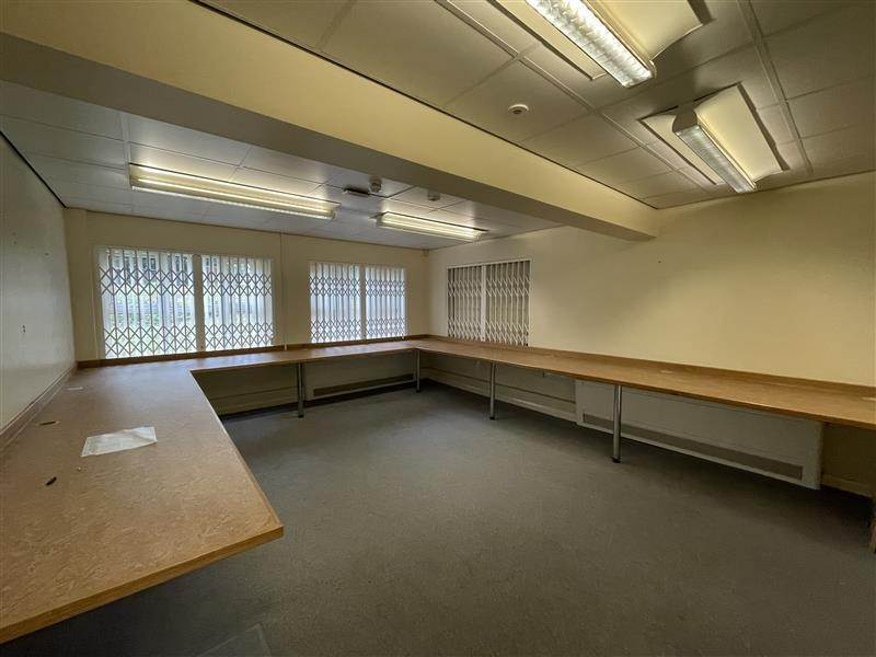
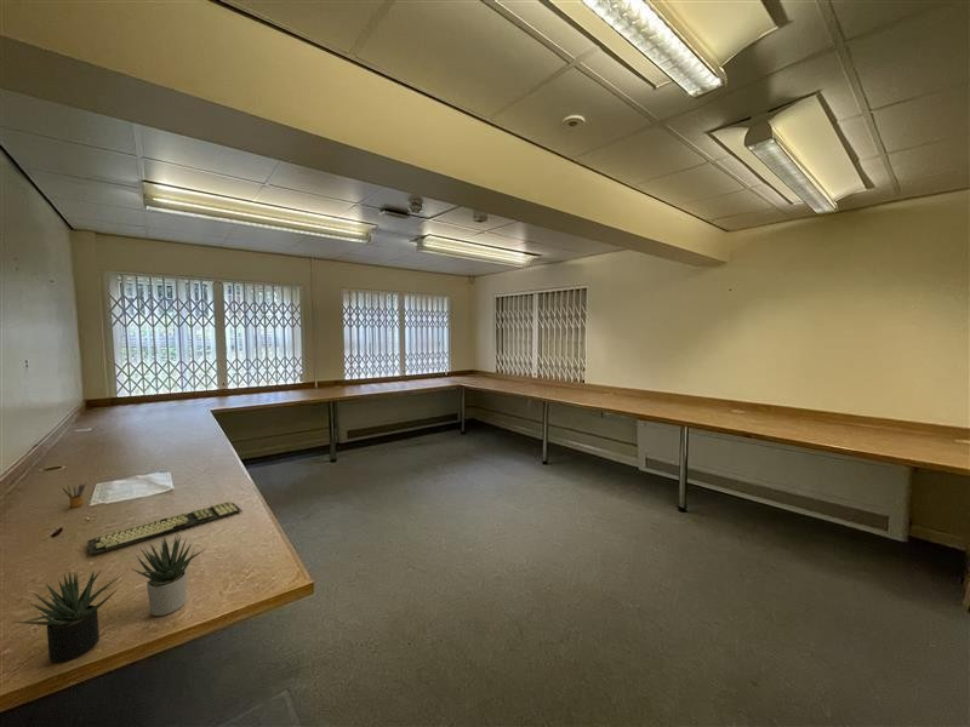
+ keyboard [86,500,244,556]
+ pencil box [61,481,89,509]
+ succulent plant [13,534,205,664]
